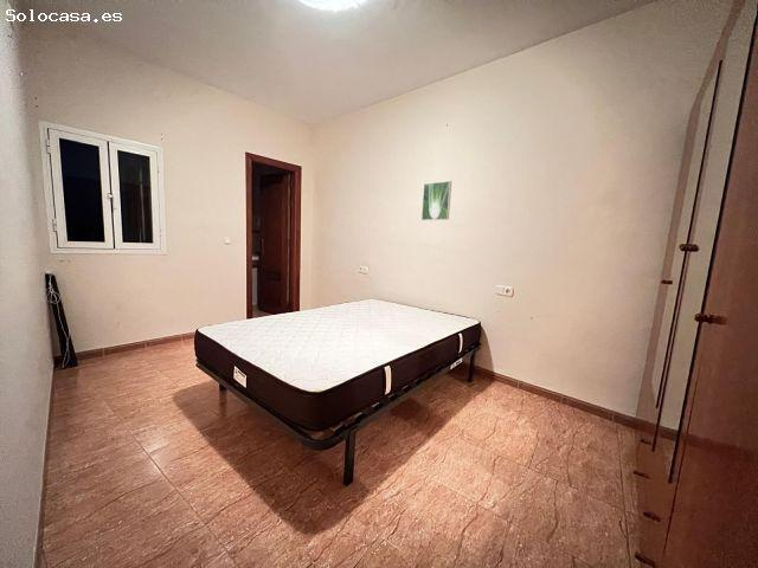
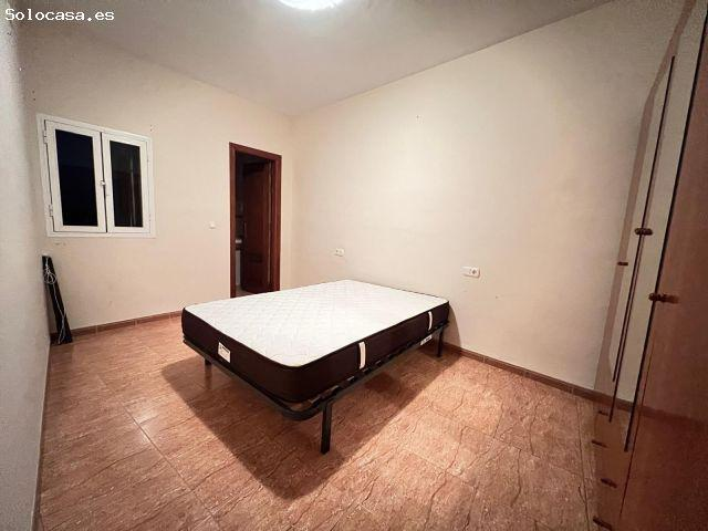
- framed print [420,180,452,221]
